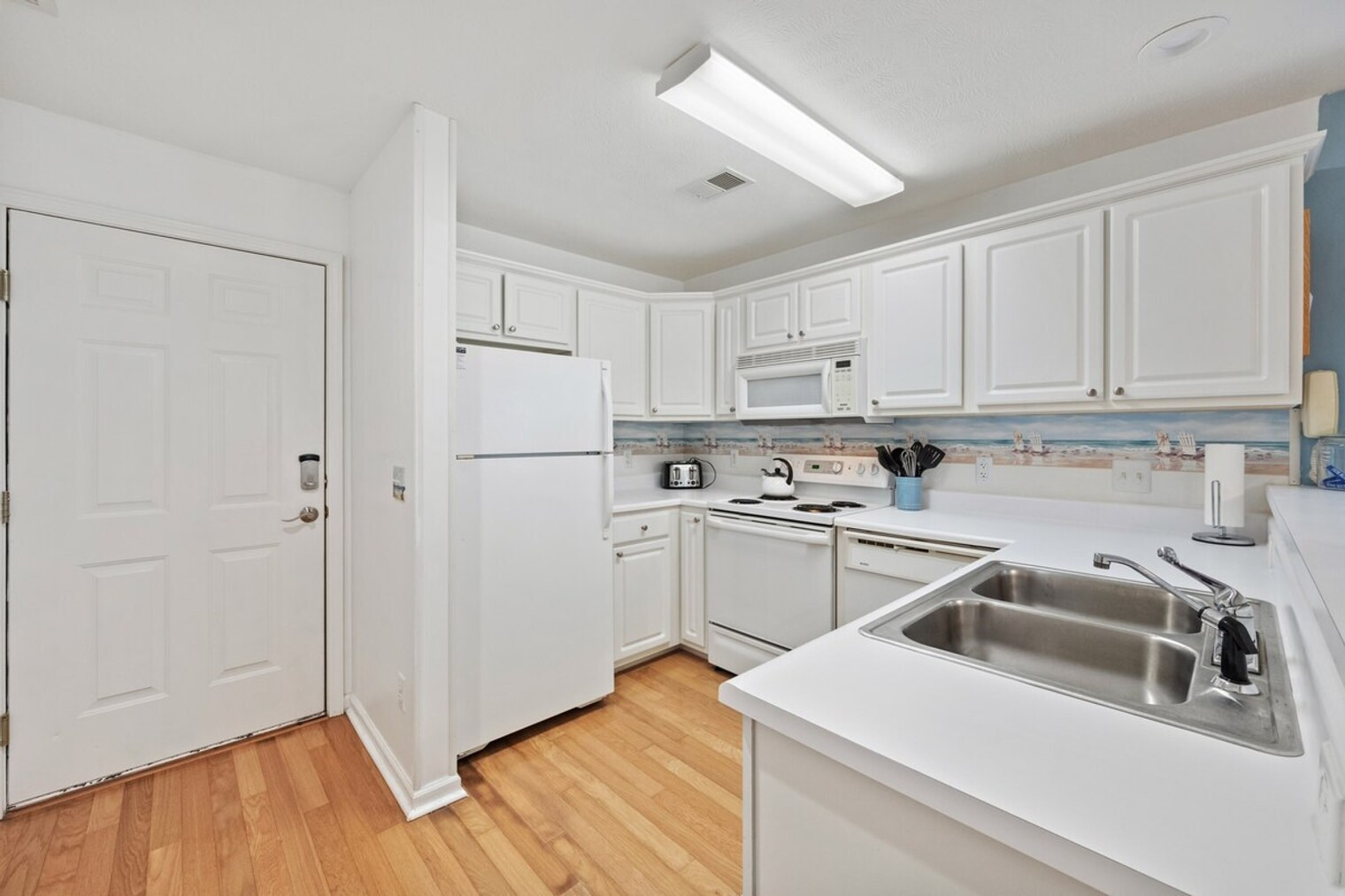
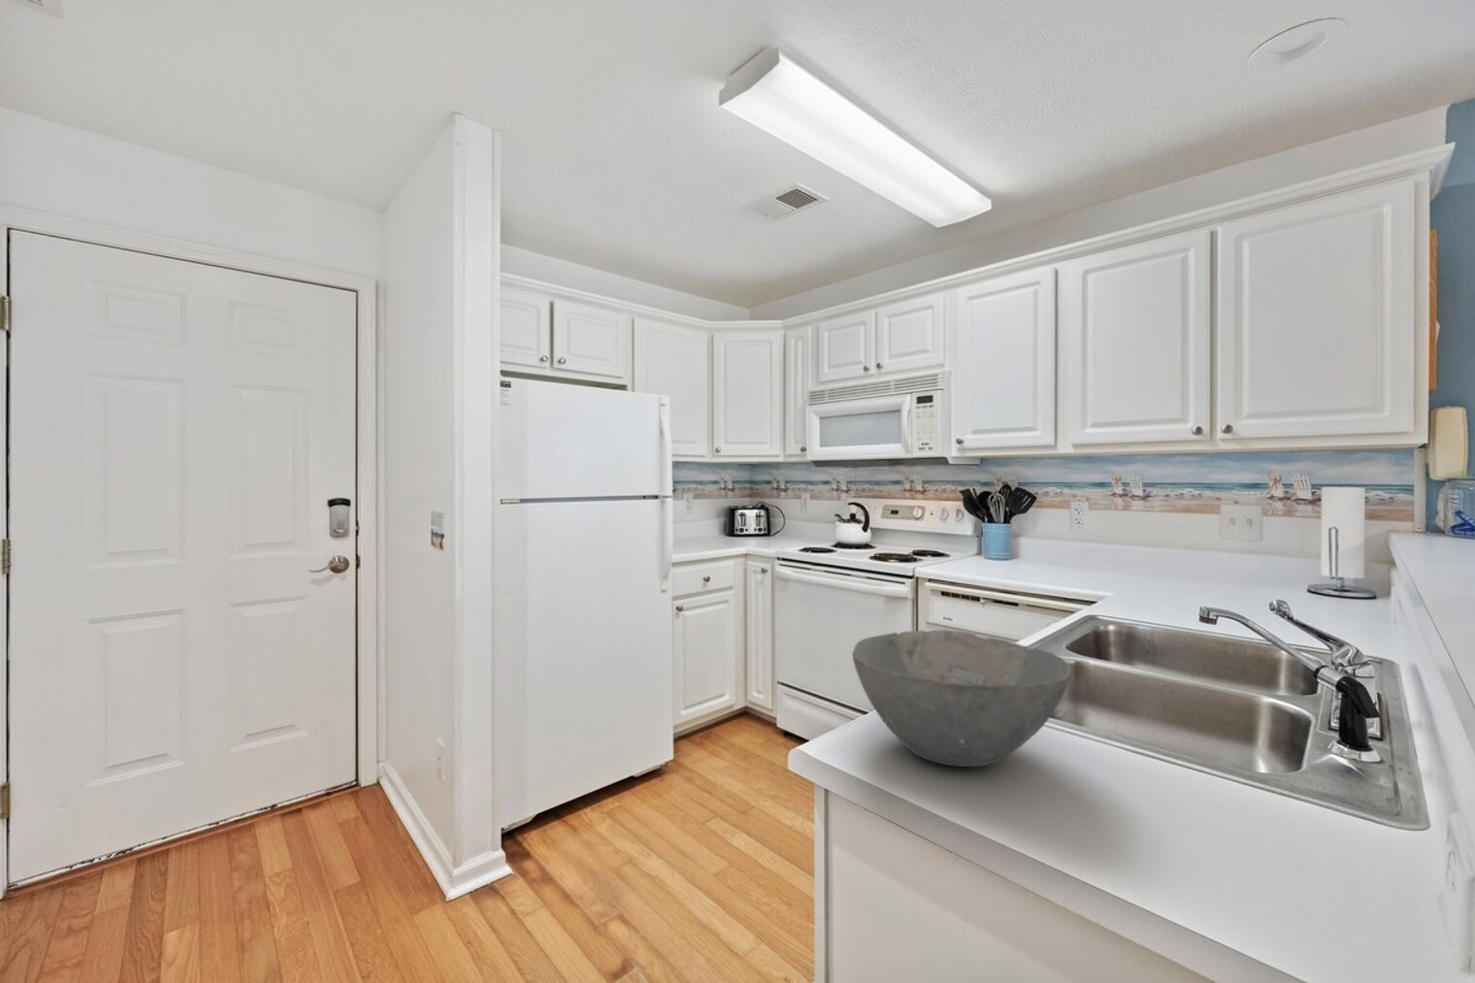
+ bowl [851,629,1071,768]
